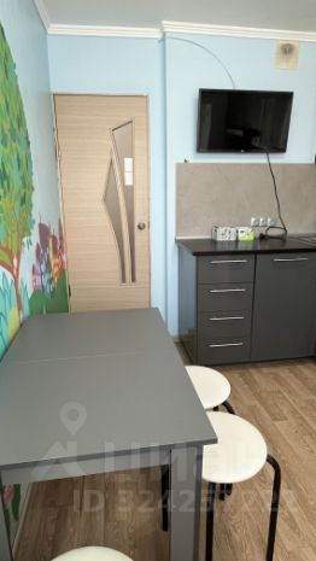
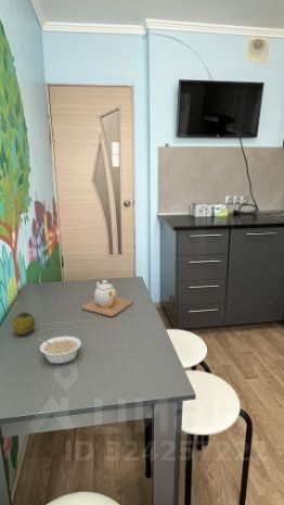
+ legume [36,334,82,365]
+ teapot [81,279,133,317]
+ fruit [11,312,36,336]
